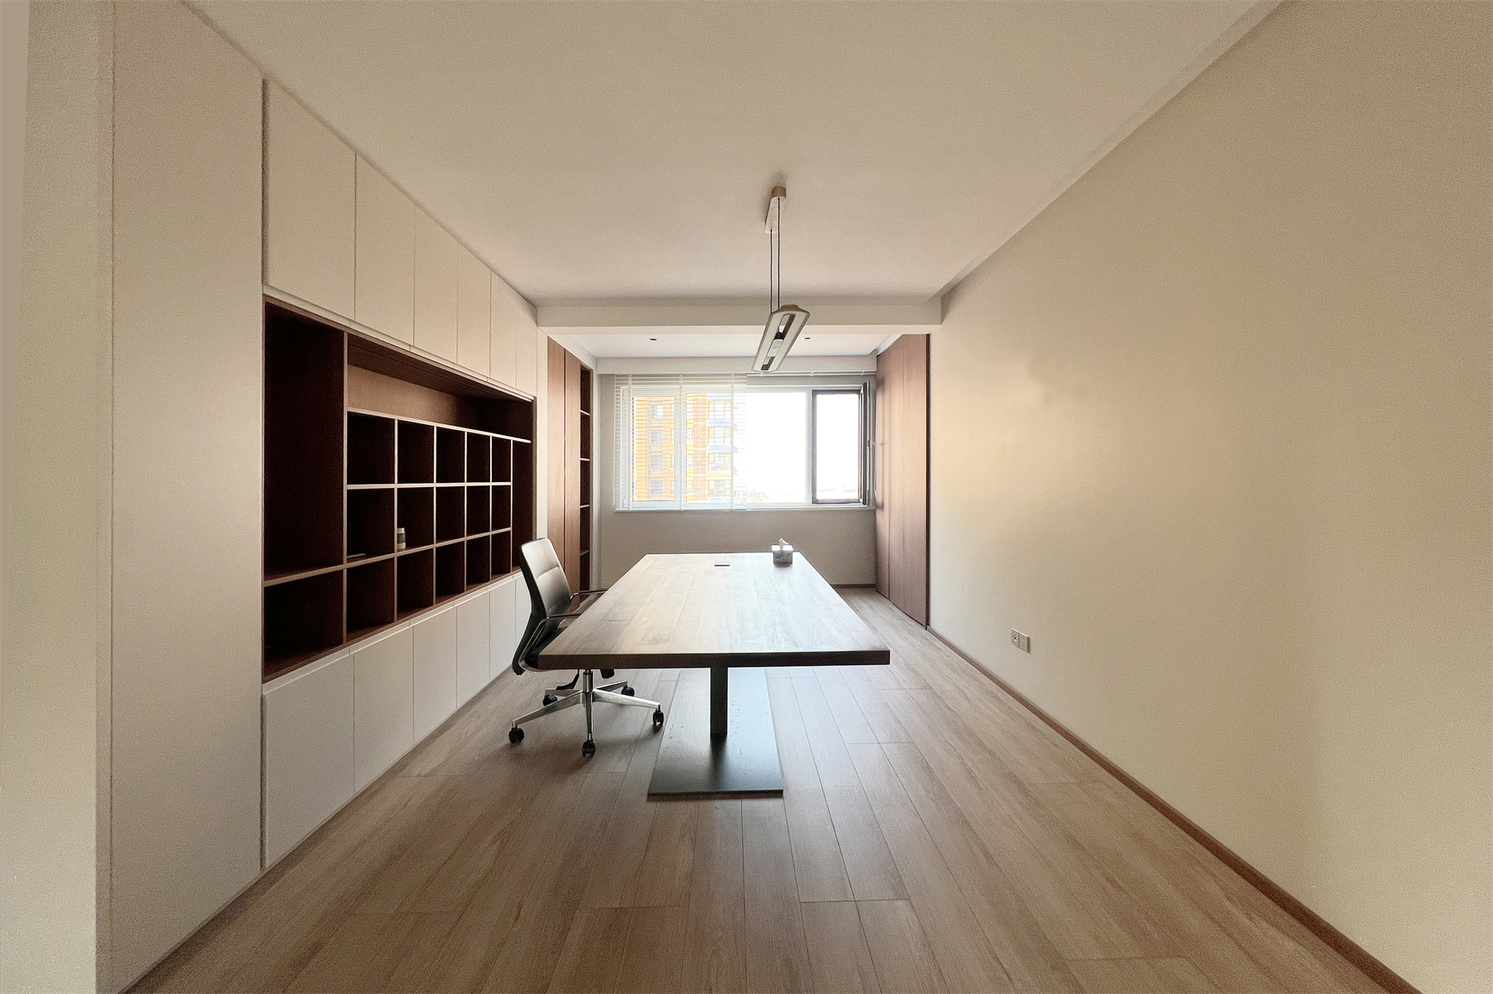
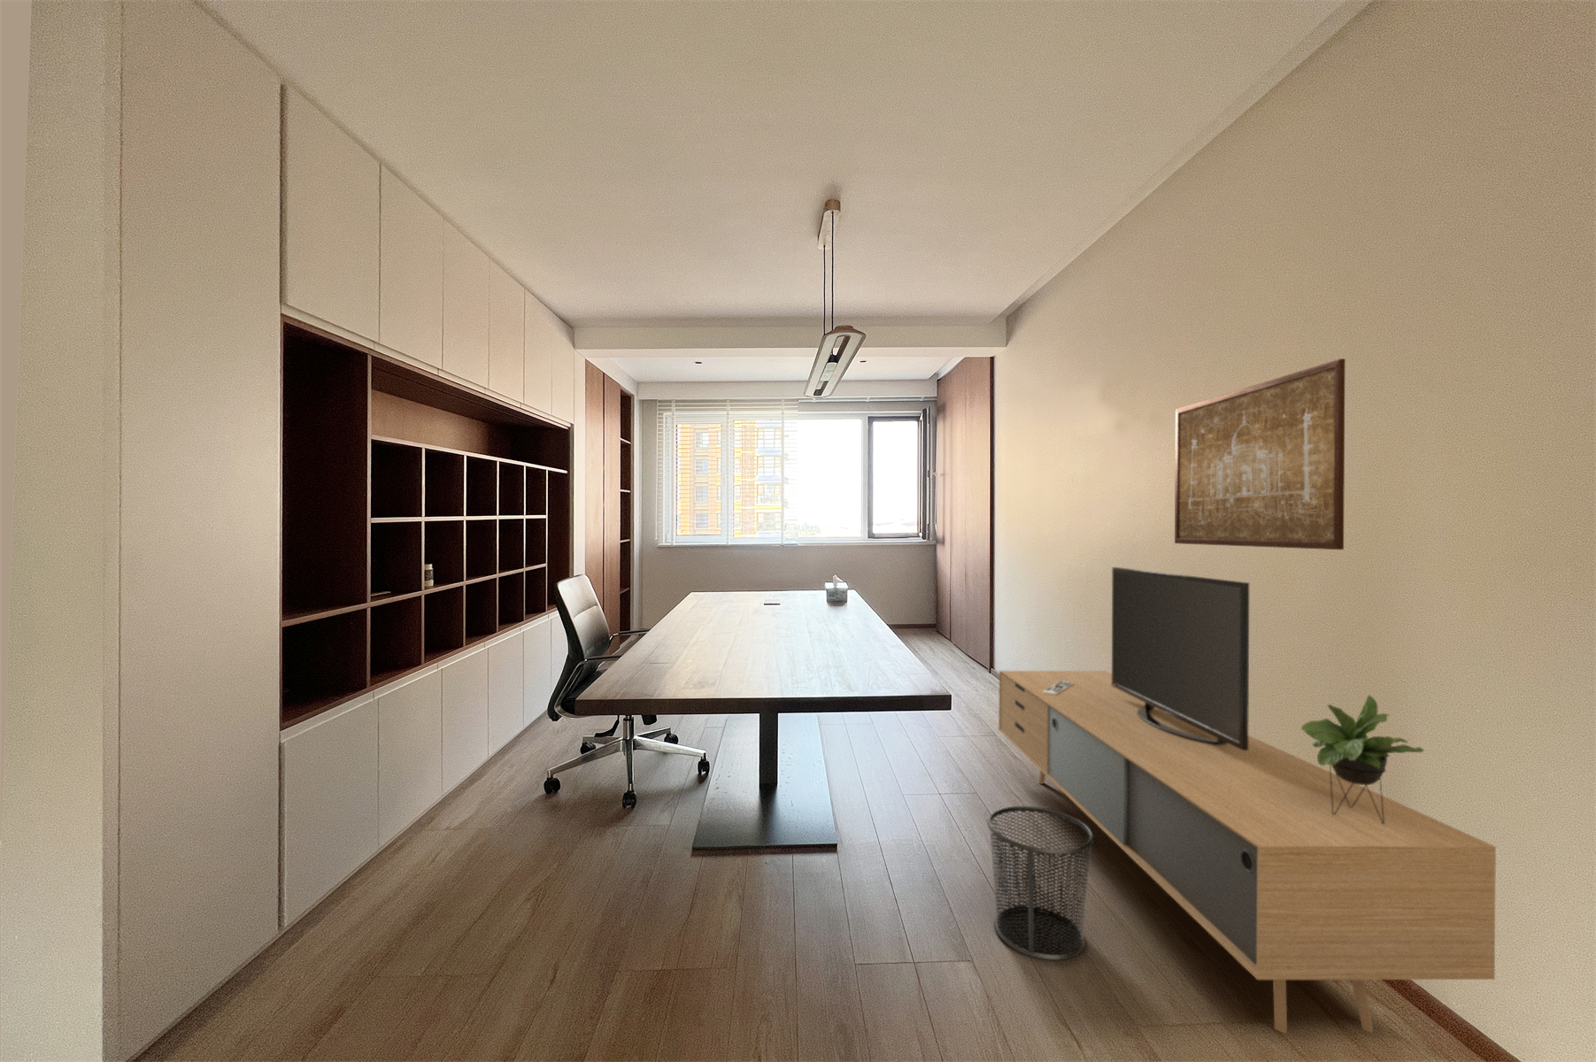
+ wall art [1174,358,1346,550]
+ waste bin [987,805,1094,961]
+ media console [997,567,1496,1035]
